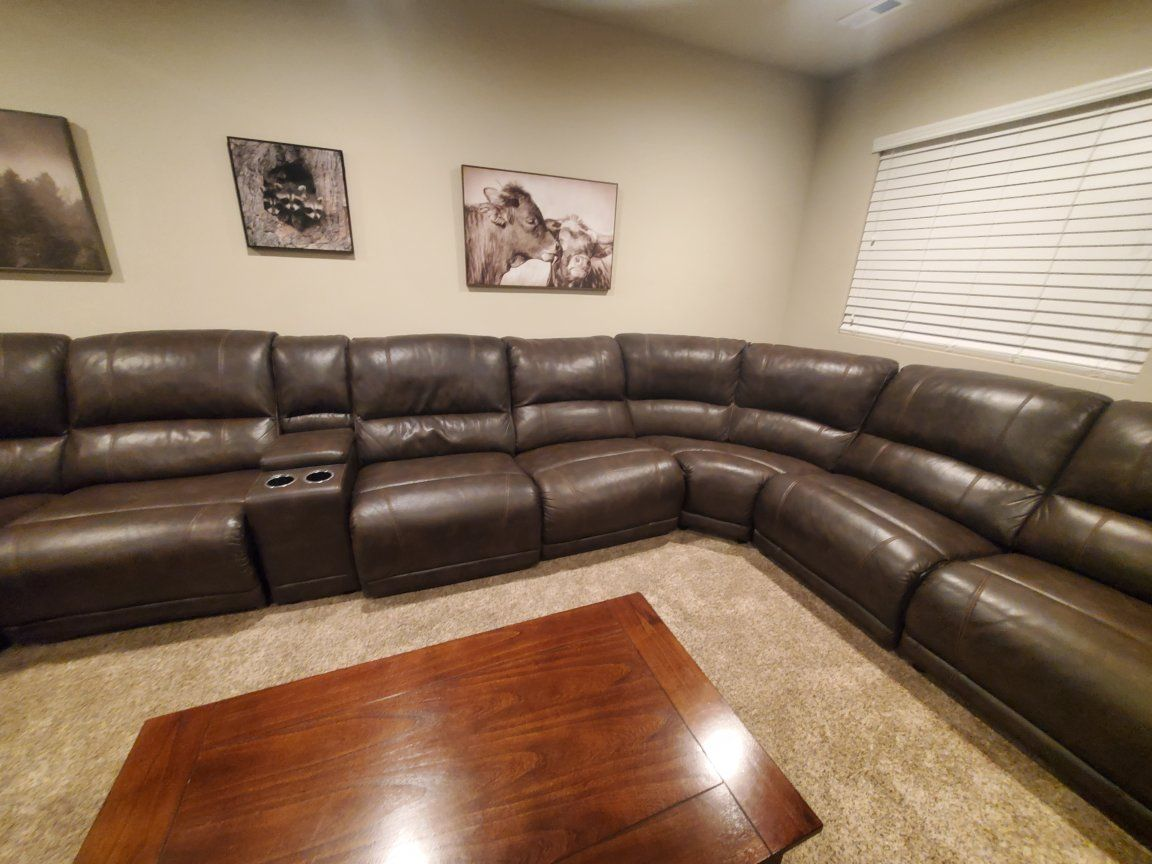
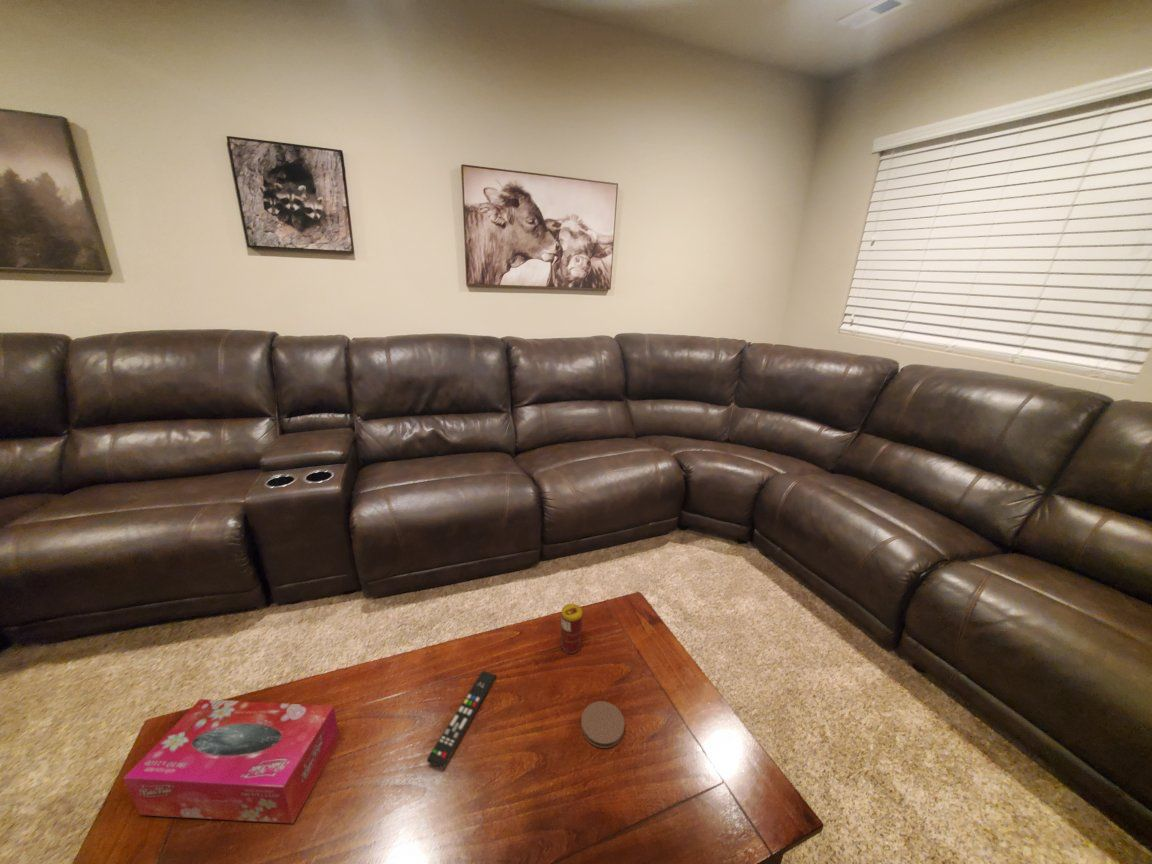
+ tissue box [122,698,341,824]
+ coaster [580,700,625,749]
+ beverage can [559,603,583,654]
+ remote control [426,670,498,769]
